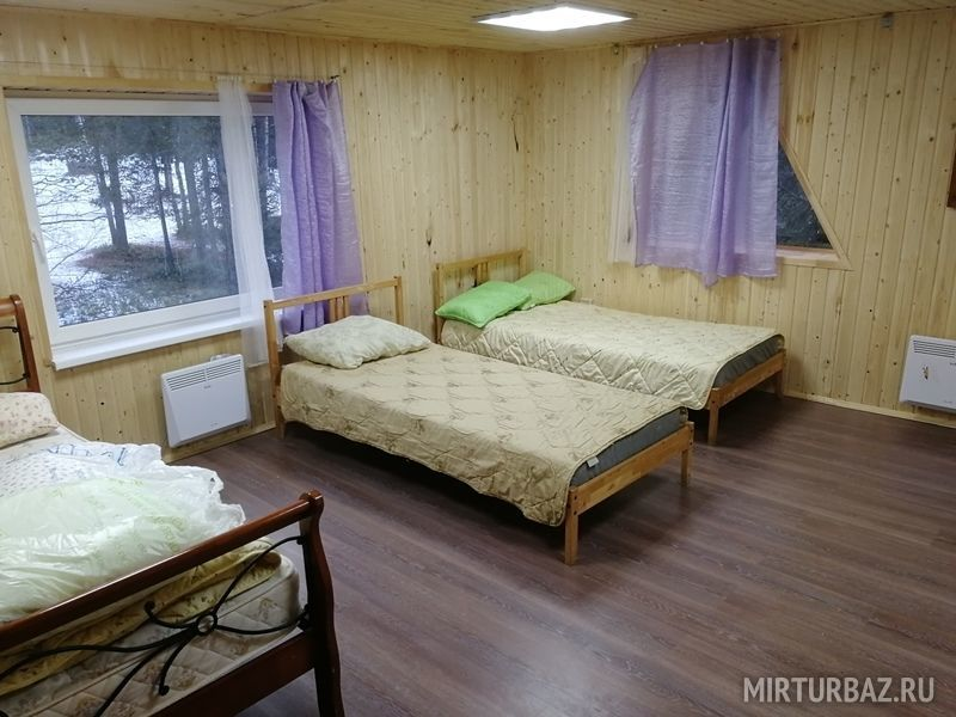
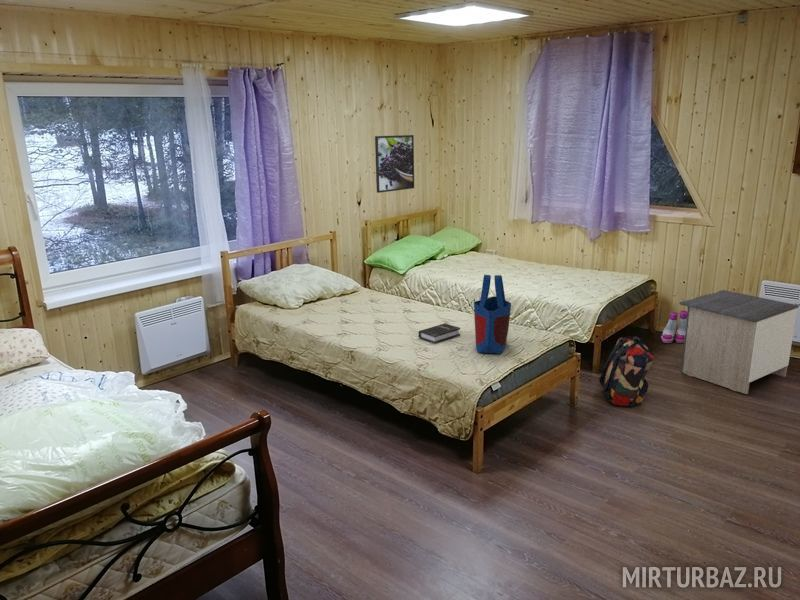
+ nightstand [678,289,800,395]
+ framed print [374,134,415,194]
+ backpack [598,335,655,408]
+ hardback book [418,322,461,345]
+ tote bag [473,274,512,355]
+ boots [660,309,687,344]
